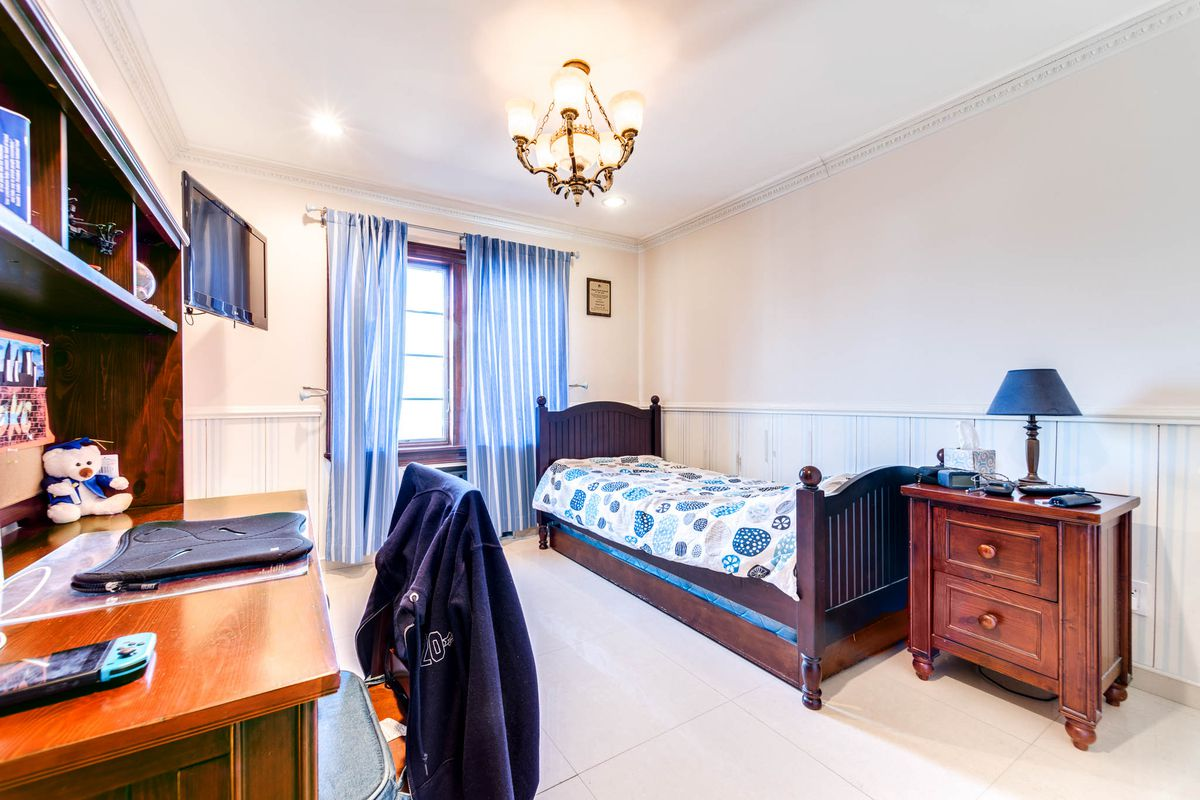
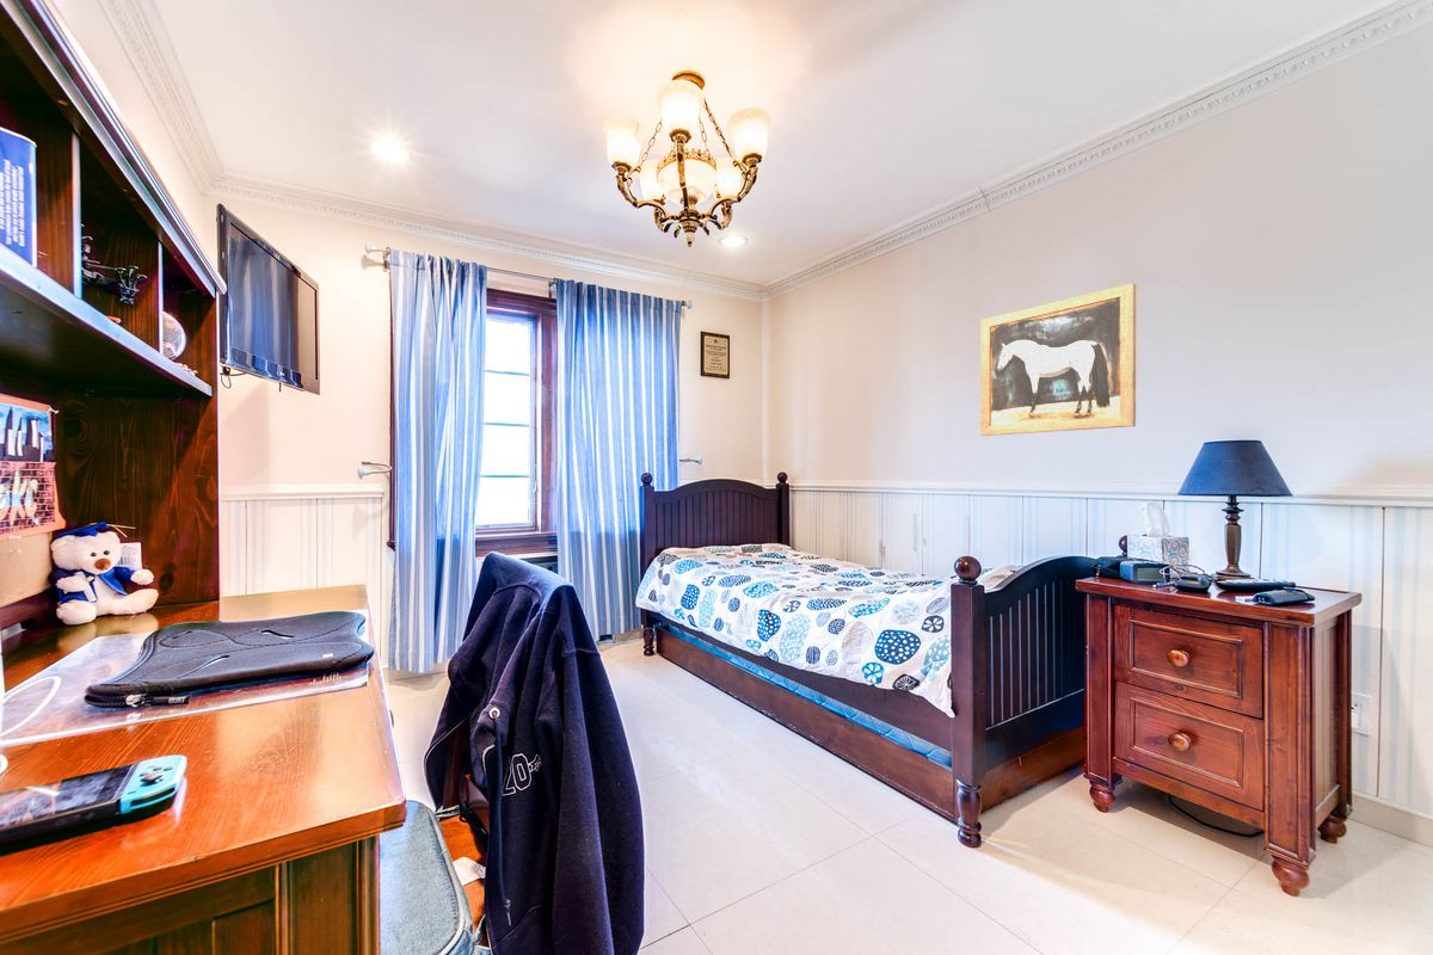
+ wall art [979,282,1137,437]
